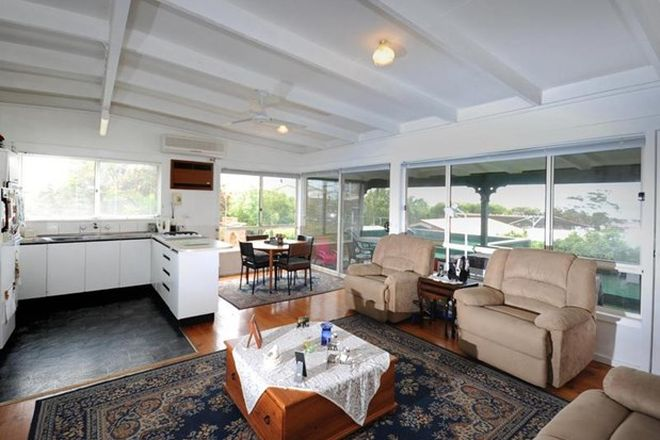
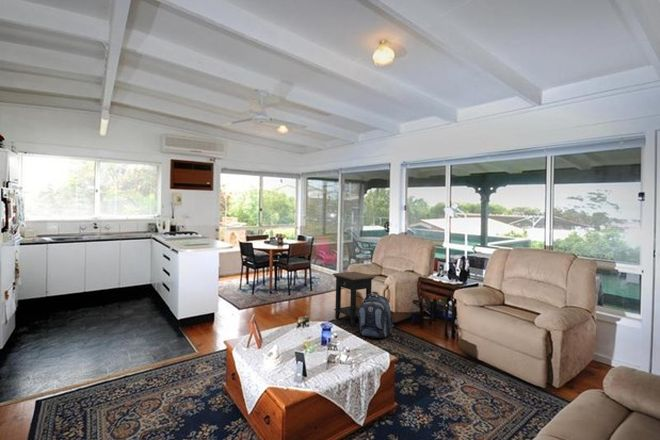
+ backpack [357,291,395,339]
+ side table [331,271,377,327]
